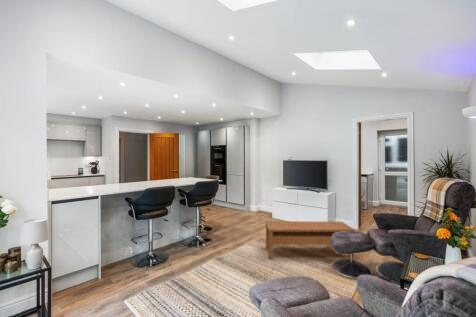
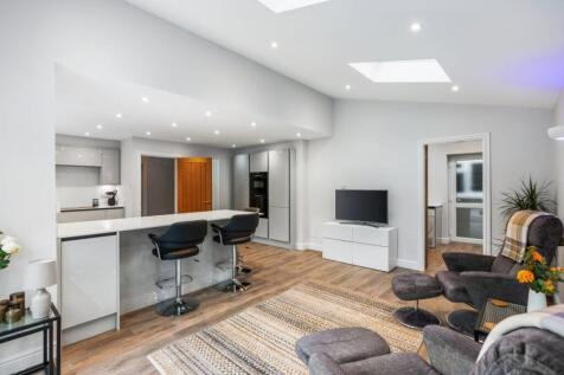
- coffee table [265,220,356,260]
